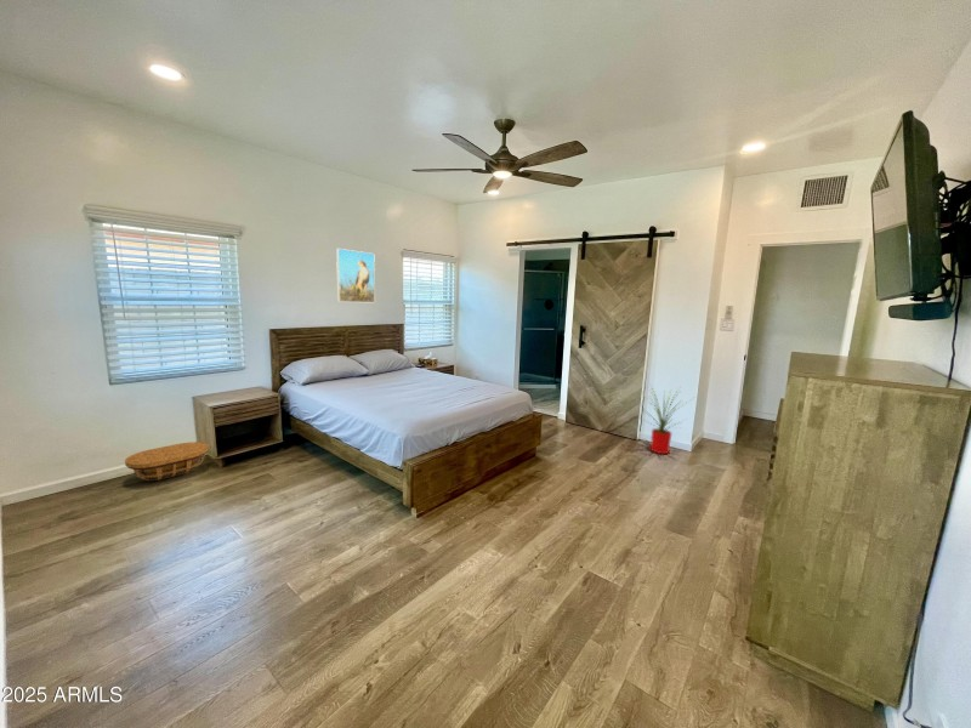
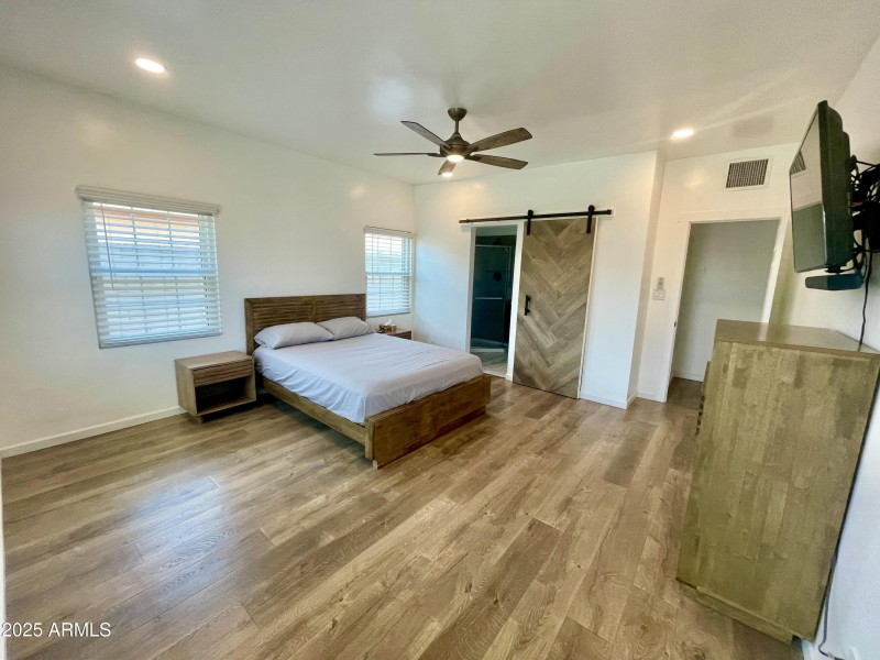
- house plant [641,383,694,455]
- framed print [335,248,376,305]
- basket [124,440,210,482]
